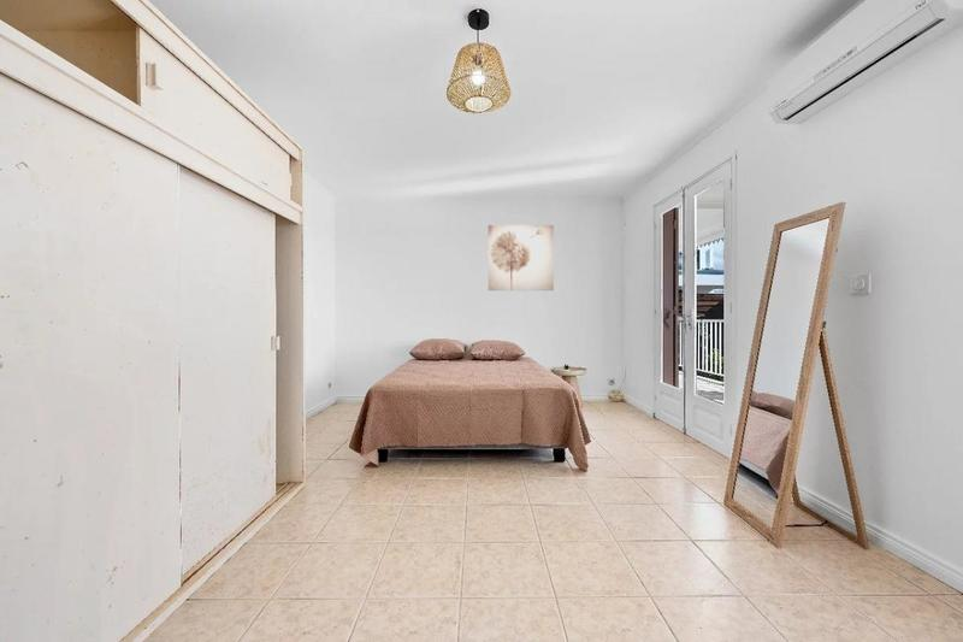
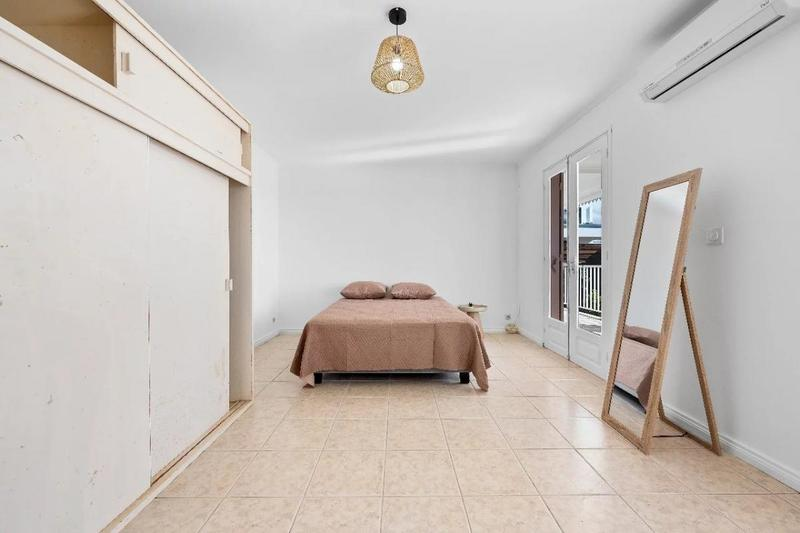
- wall art [488,224,555,291]
